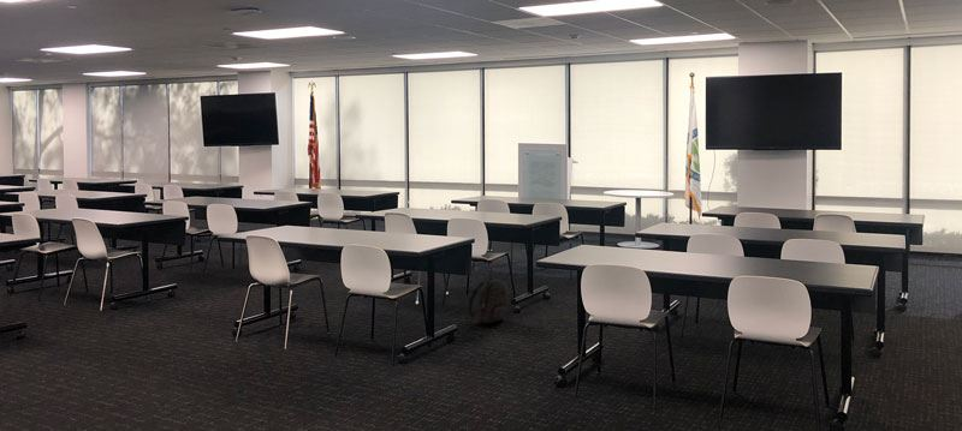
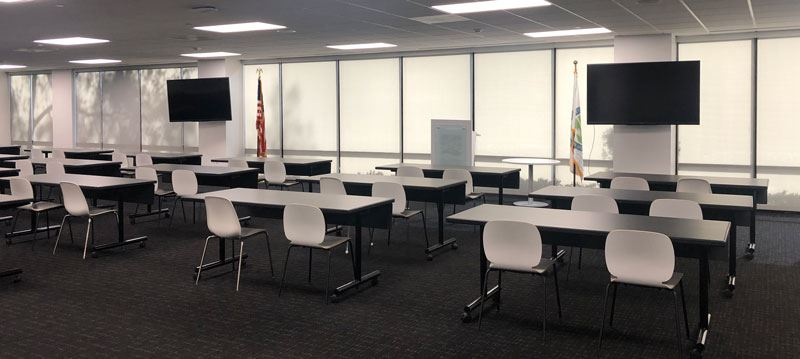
- backpack [468,274,509,325]
